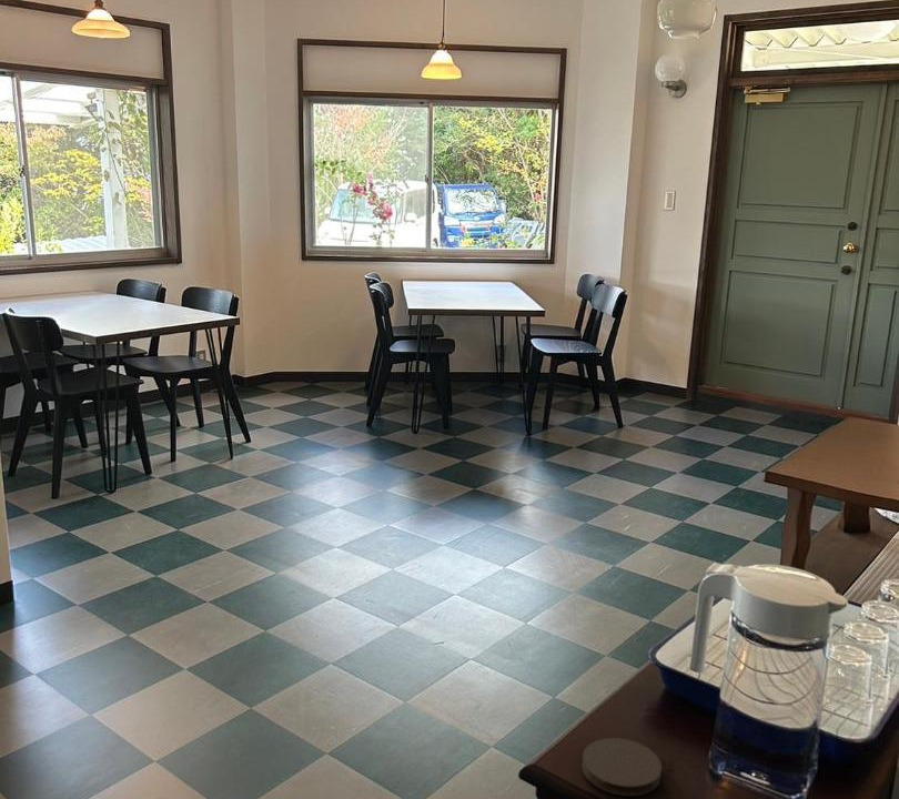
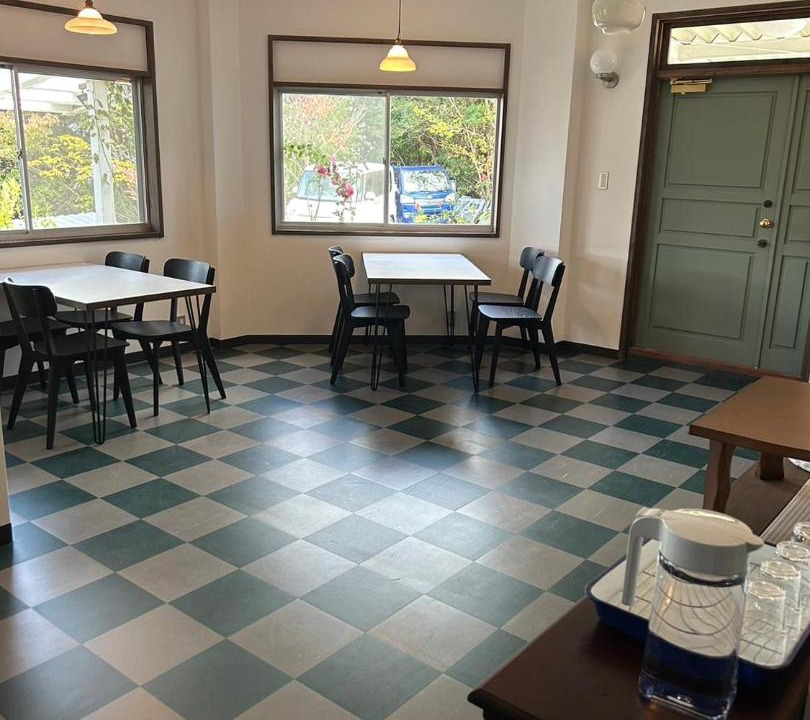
- coaster [580,737,663,797]
